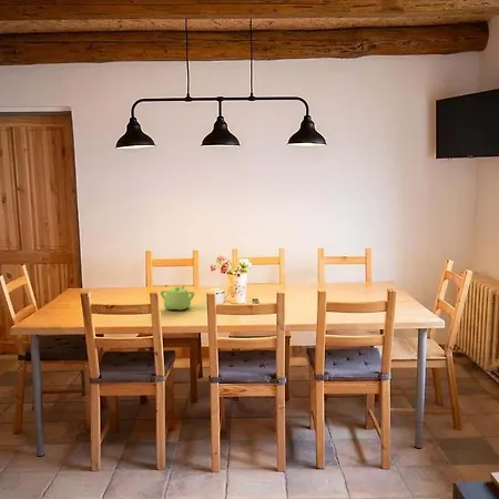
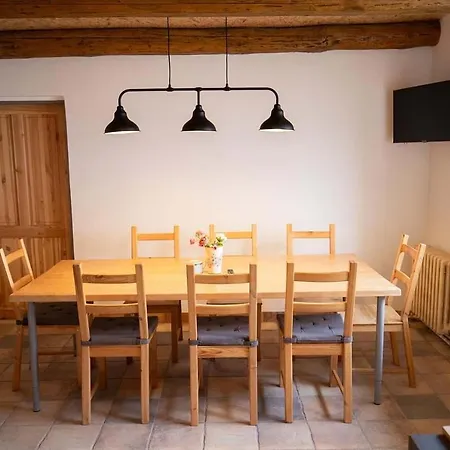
- teapot [160,284,195,312]
